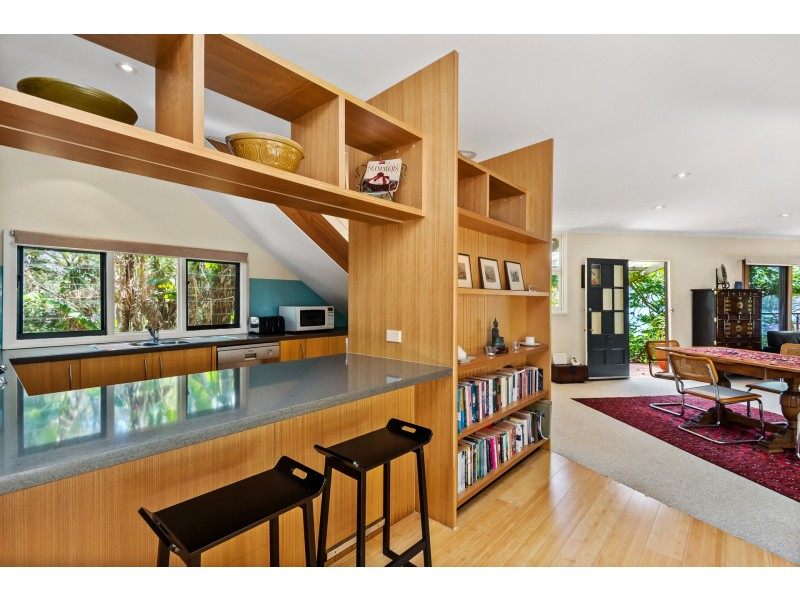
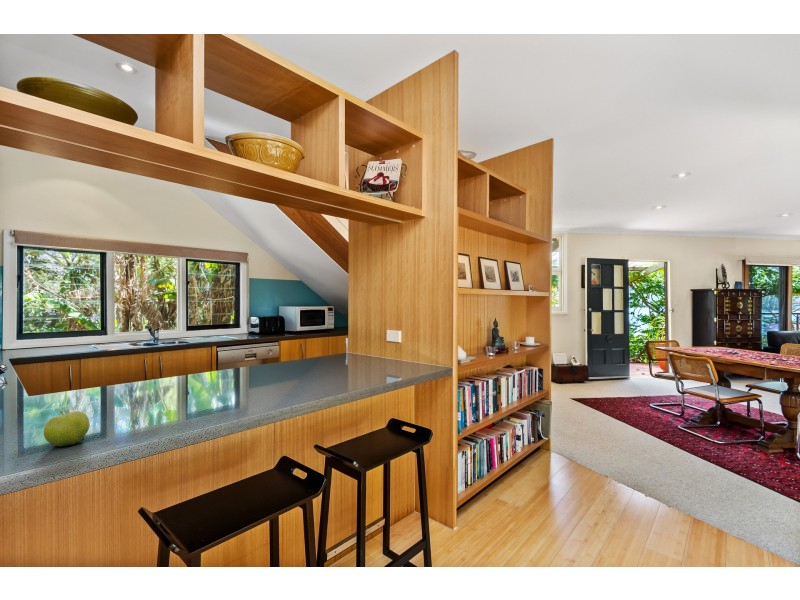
+ fruit [43,410,91,447]
